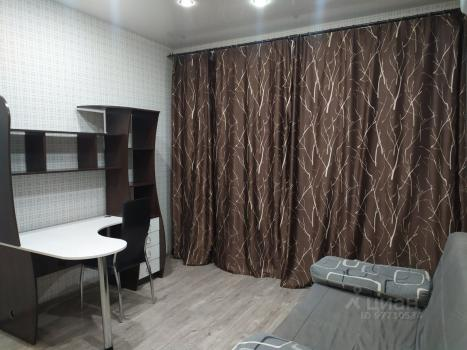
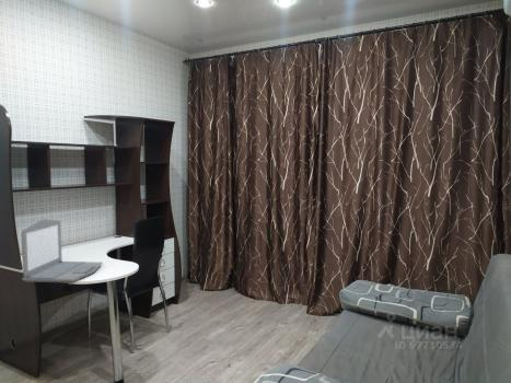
+ laptop [20,218,104,283]
